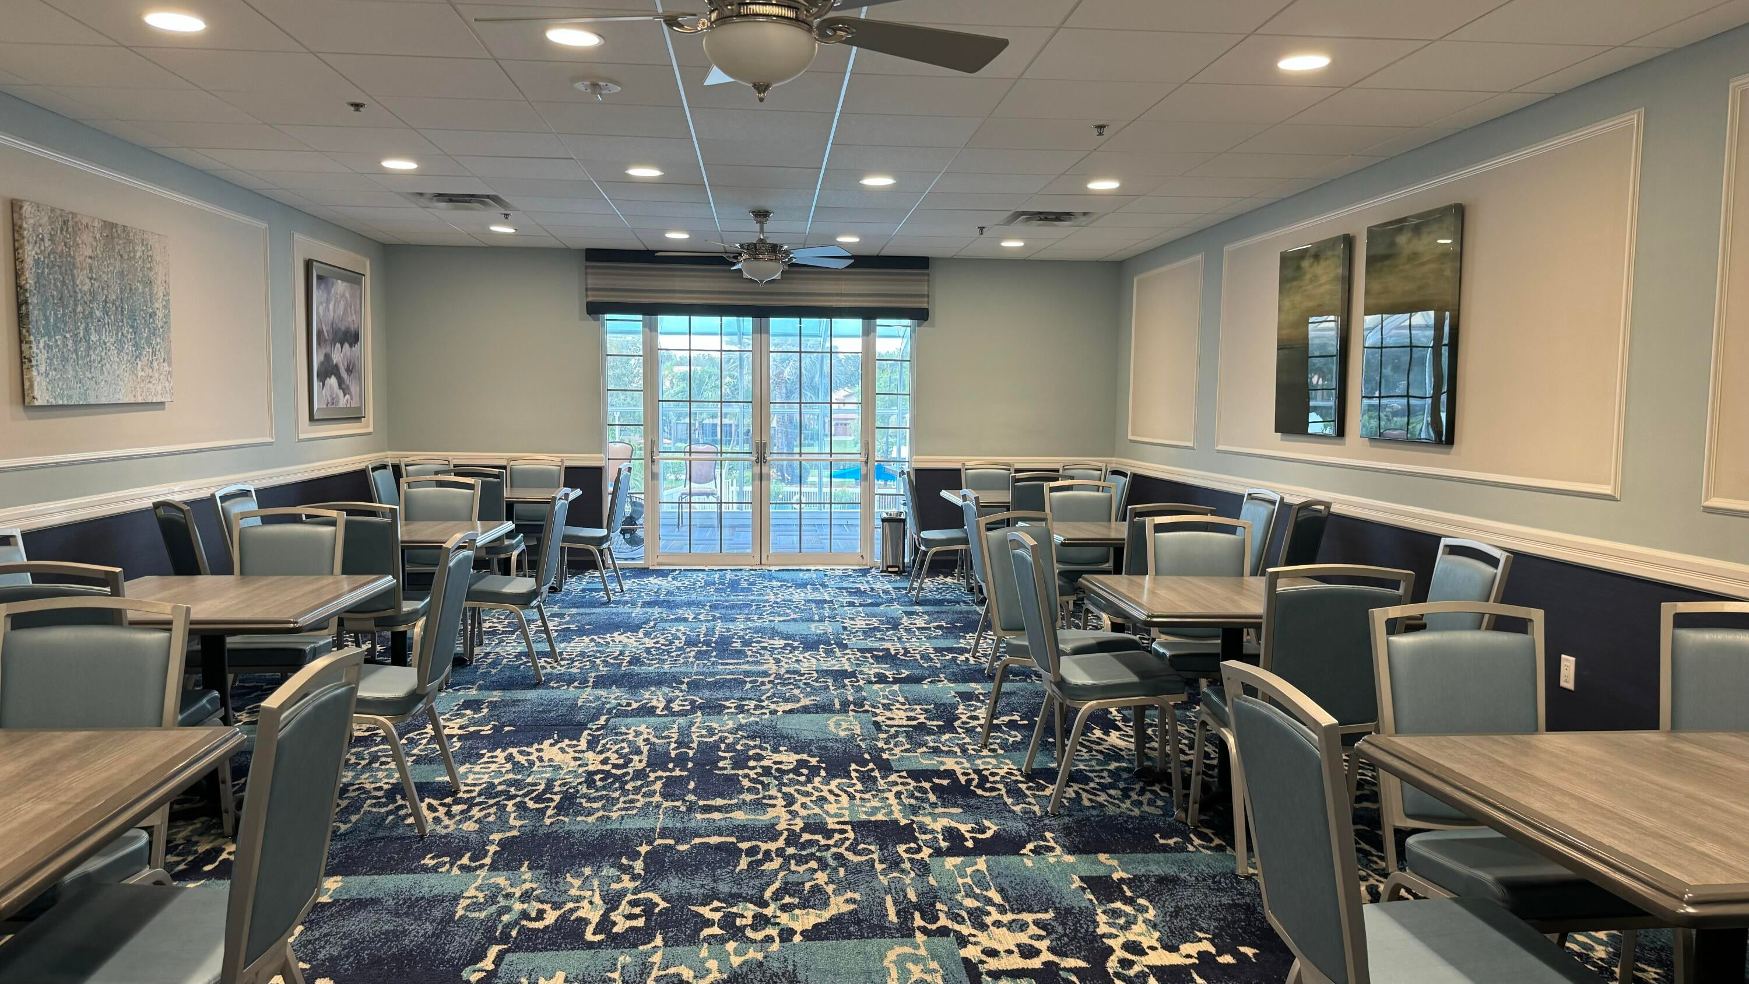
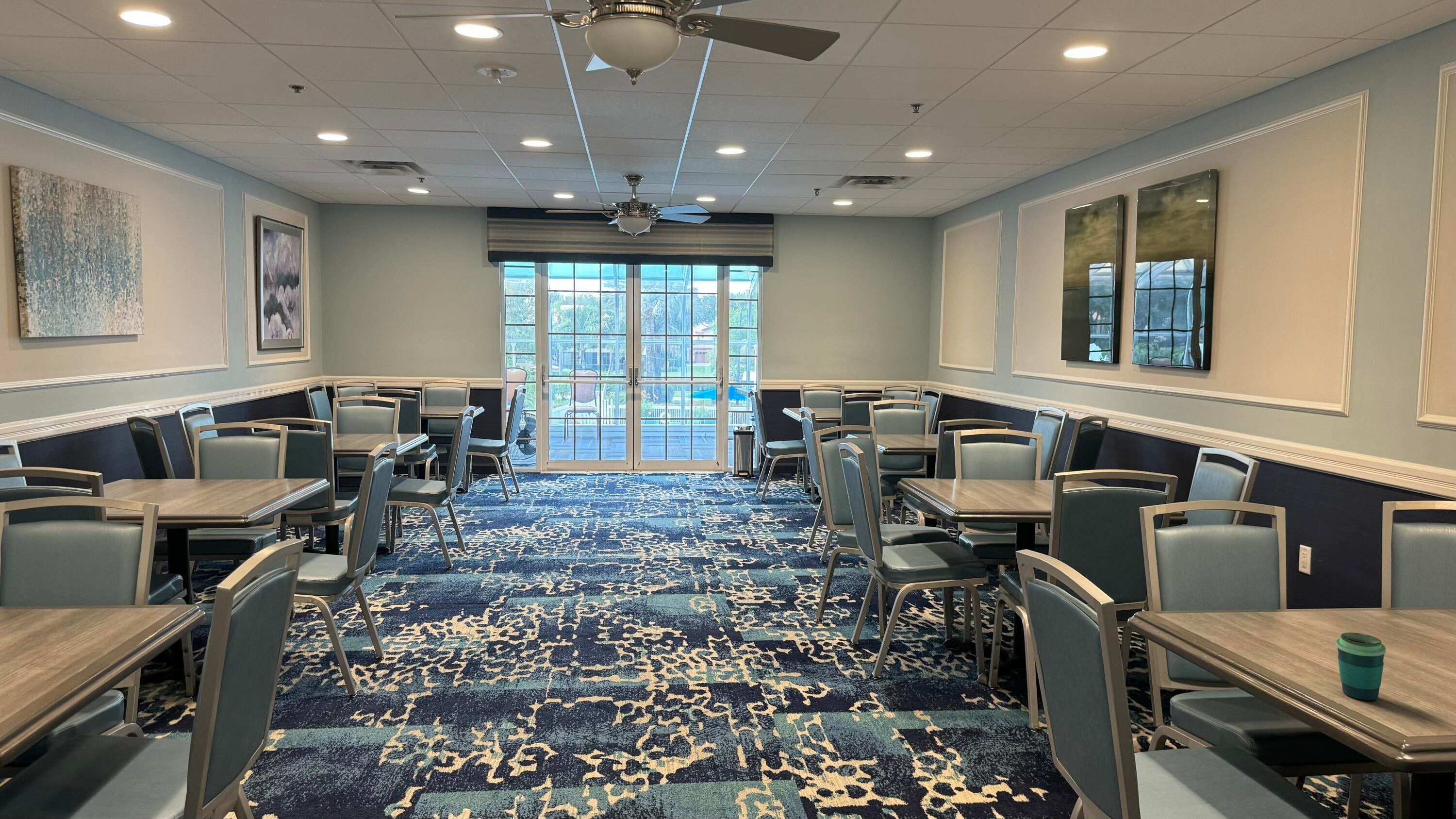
+ cup [1335,632,1387,701]
